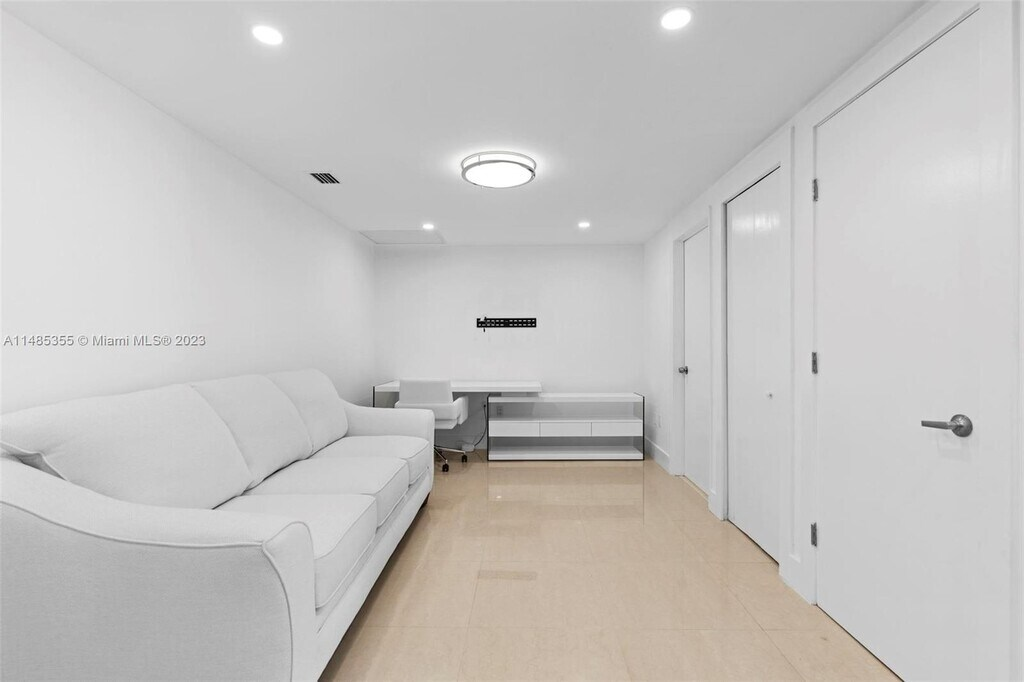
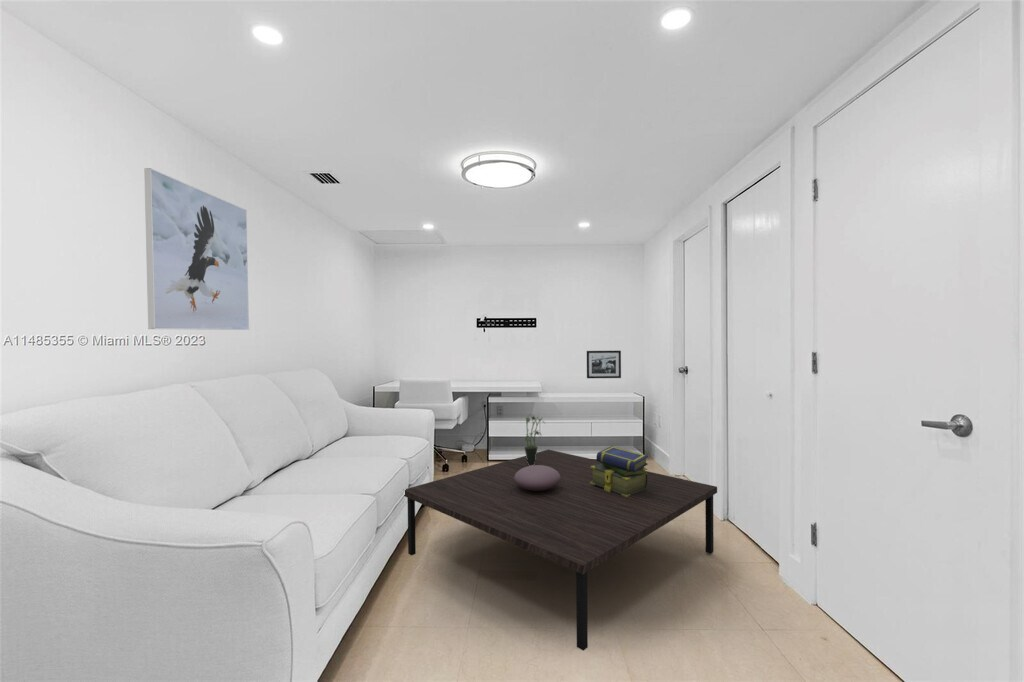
+ decorative bowl [514,465,560,491]
+ potted plant [524,413,547,466]
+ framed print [143,167,250,331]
+ stack of books [590,445,649,497]
+ coffee table [403,448,718,652]
+ picture frame [586,350,622,379]
